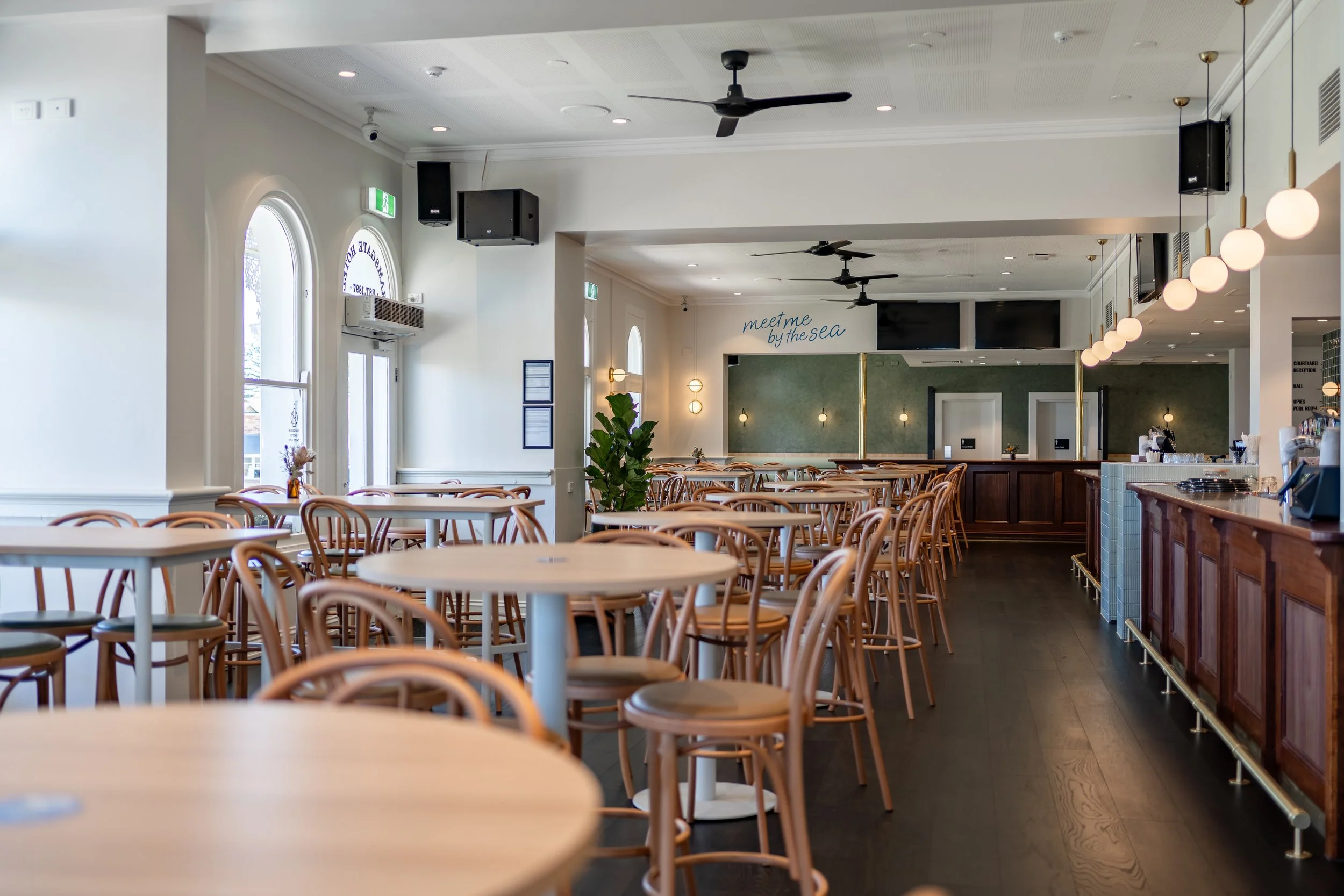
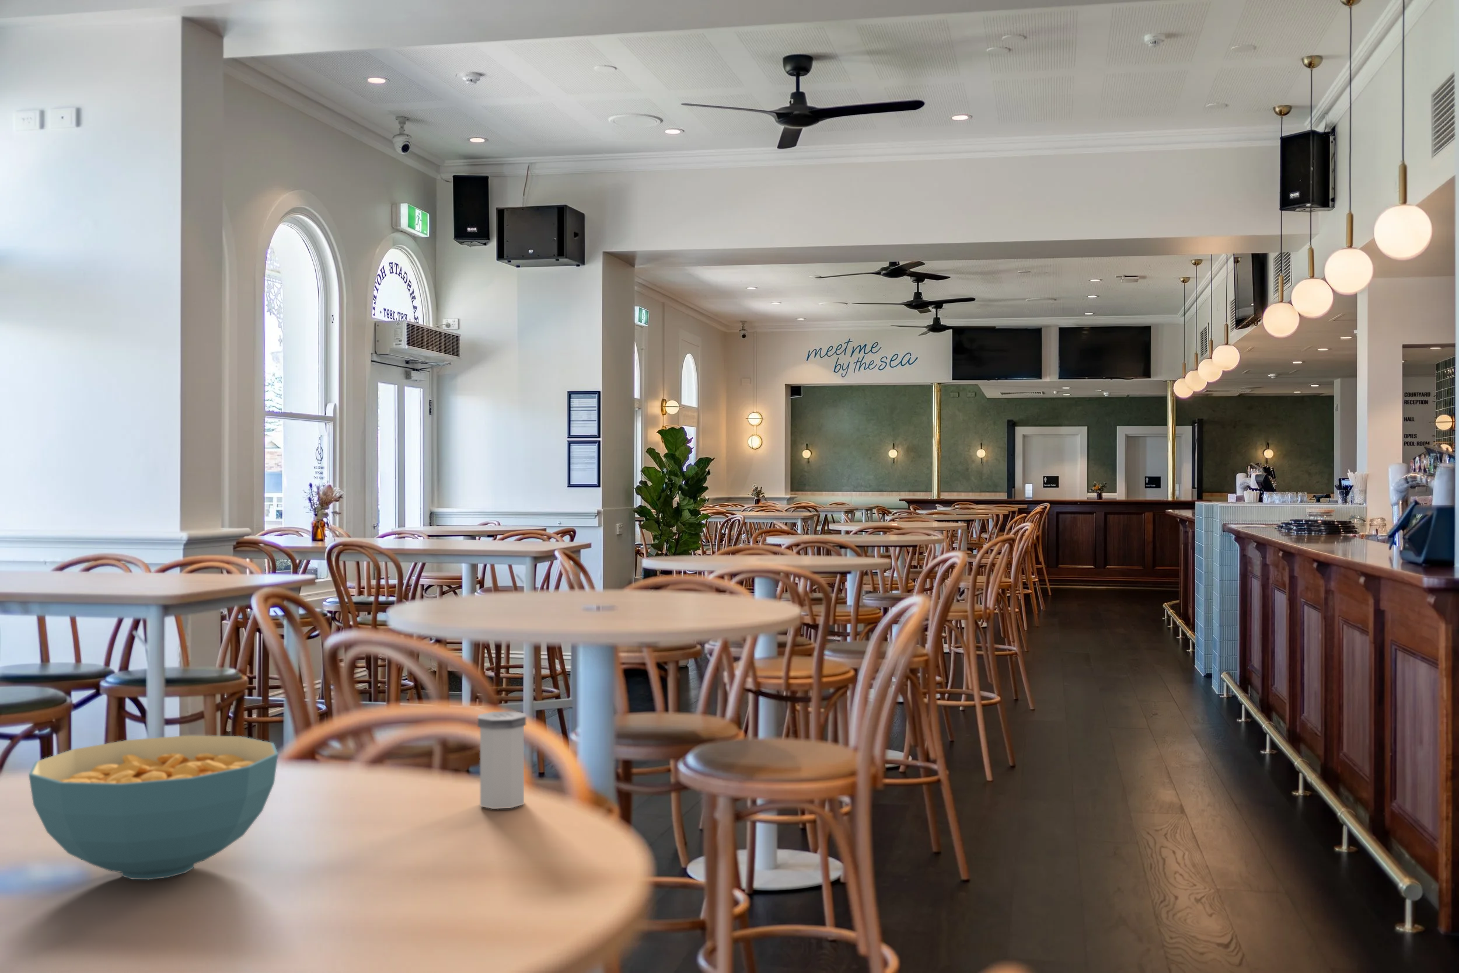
+ salt shaker [478,710,526,810]
+ cereal bowl [28,735,278,881]
